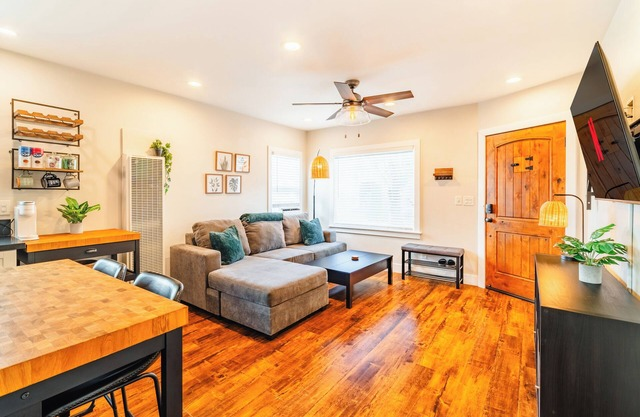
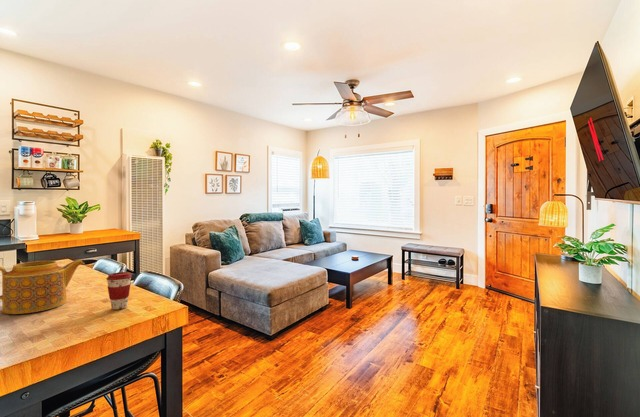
+ teapot [0,259,86,315]
+ coffee cup [105,271,133,310]
